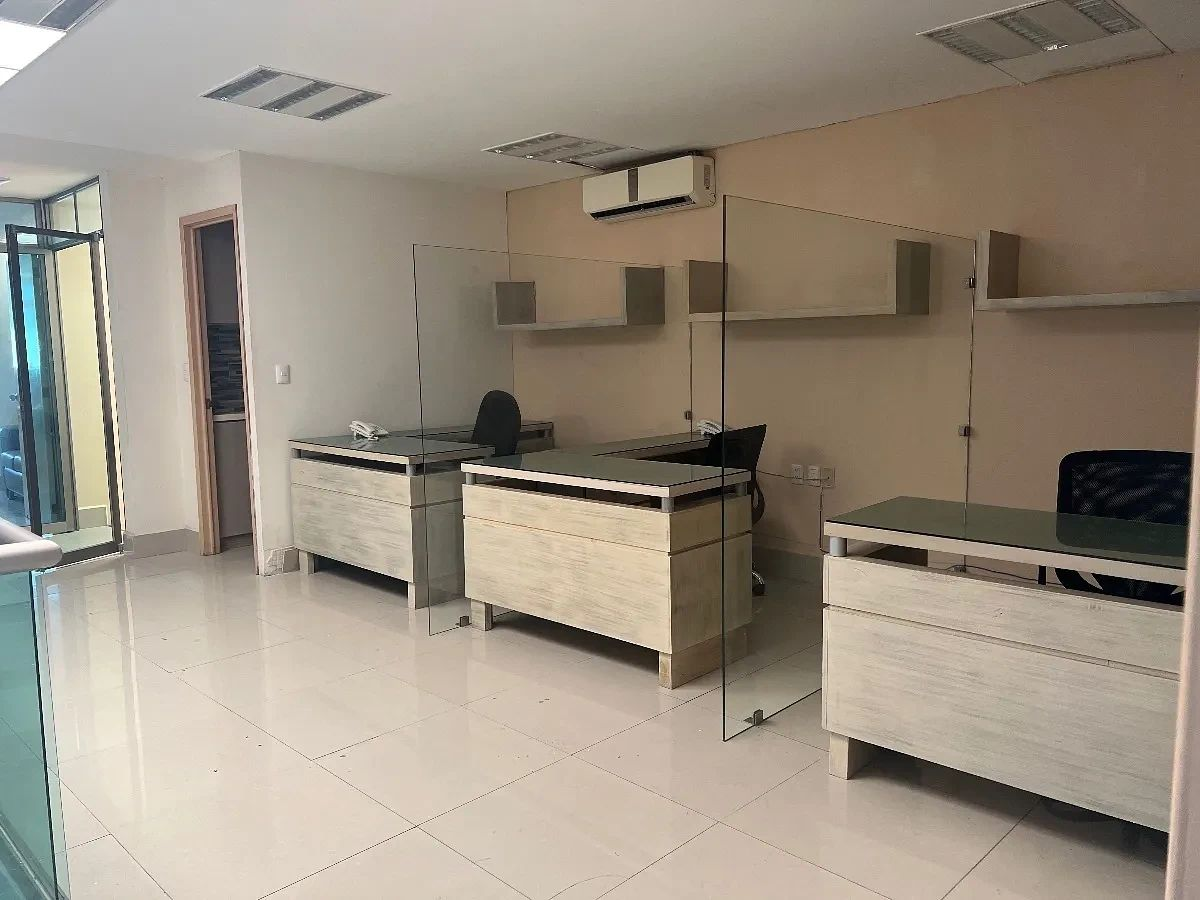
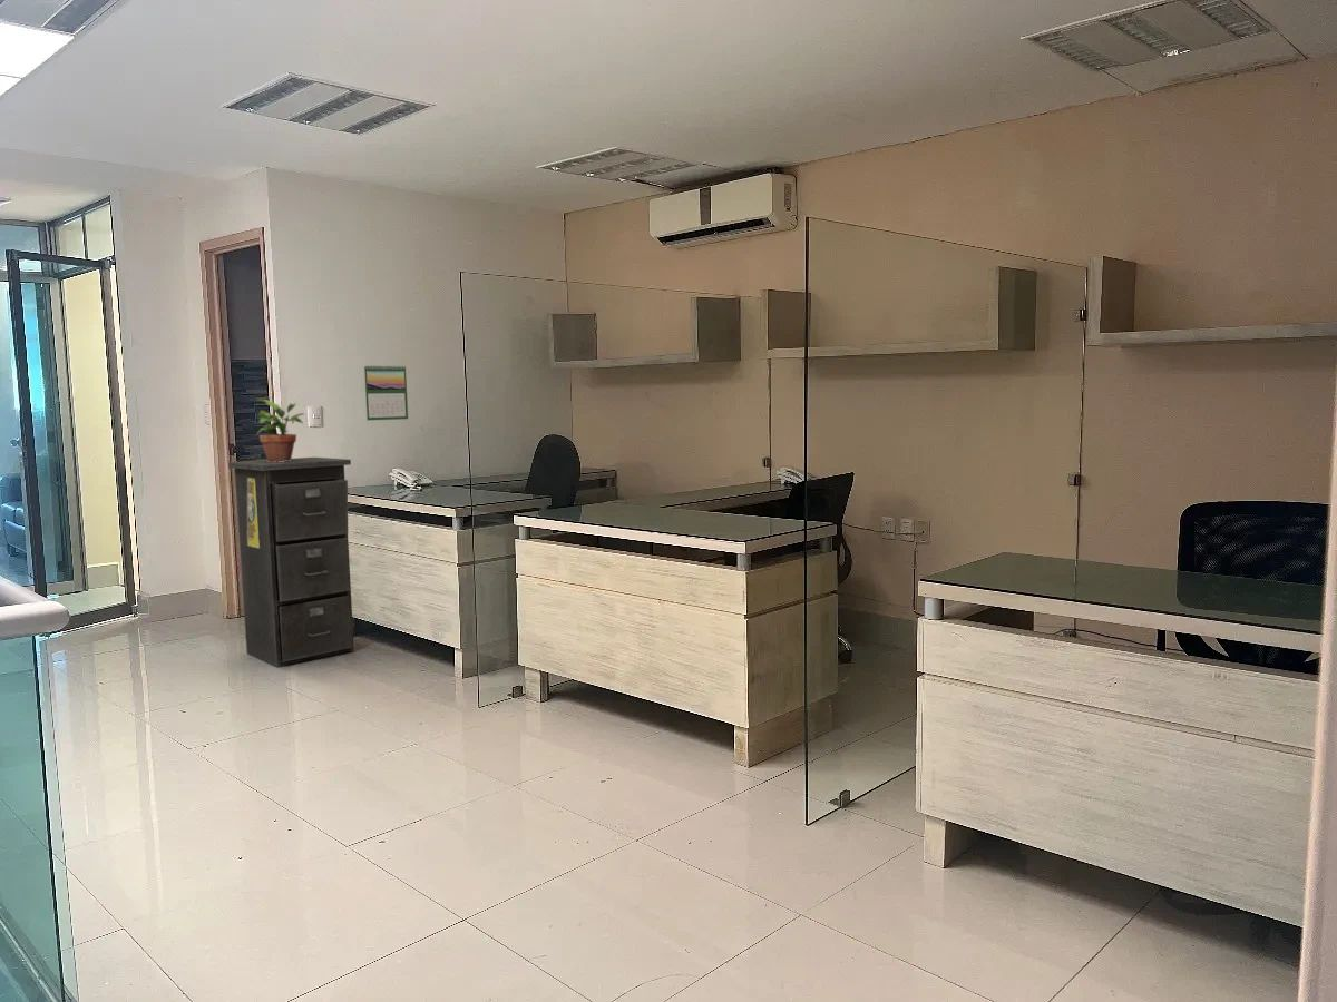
+ filing cabinet [227,456,355,668]
+ calendar [363,363,409,421]
+ potted plant [254,397,305,462]
